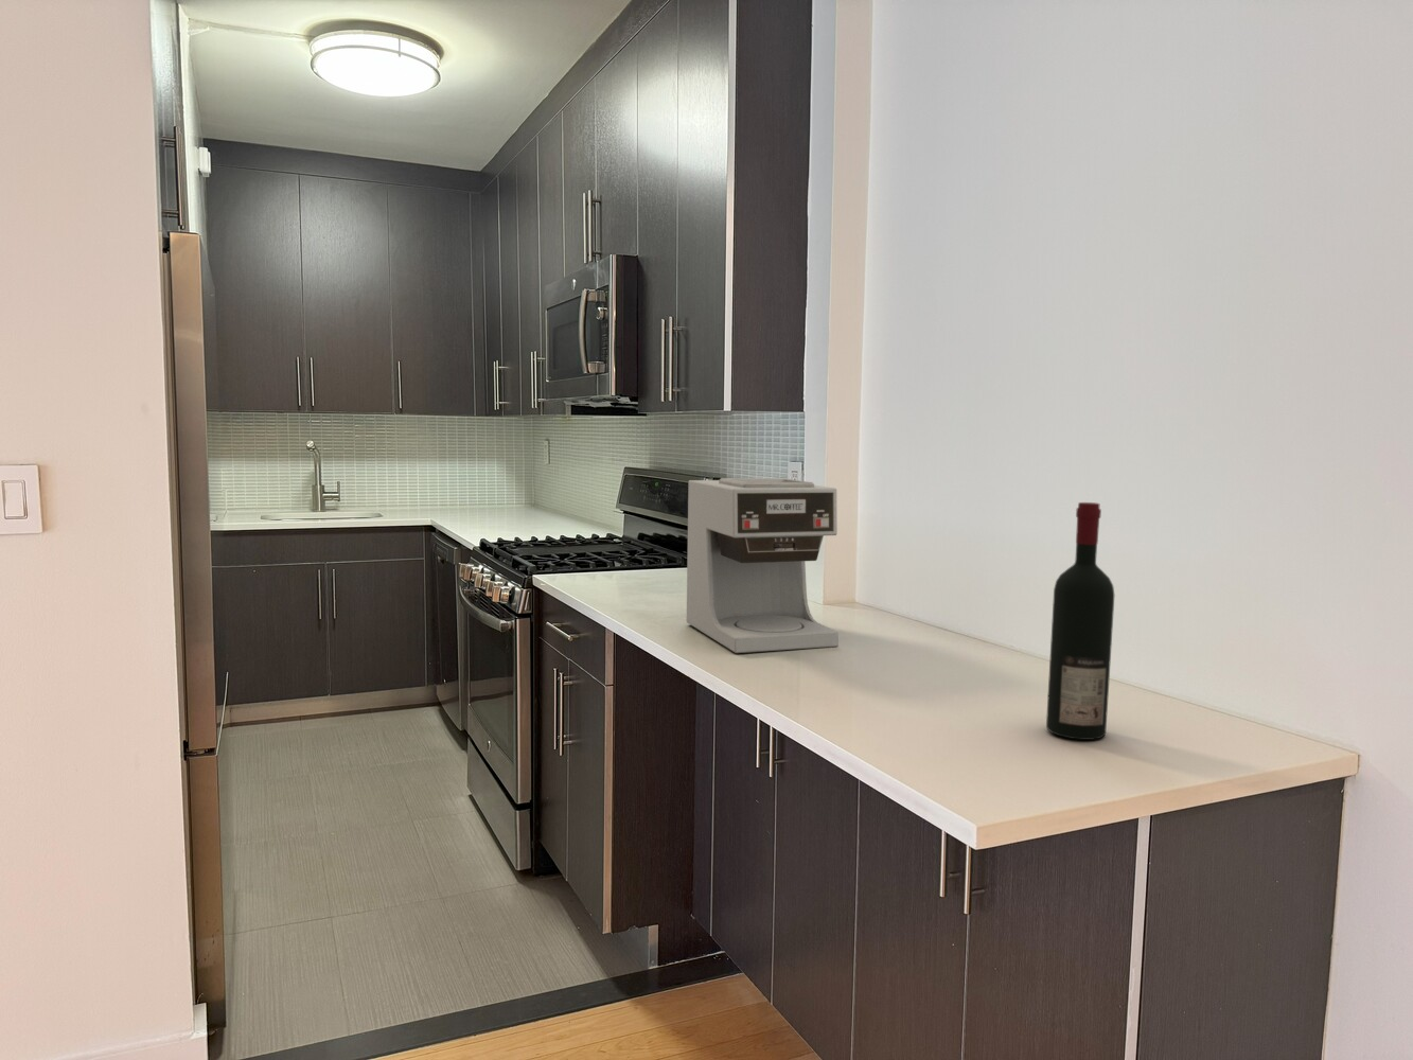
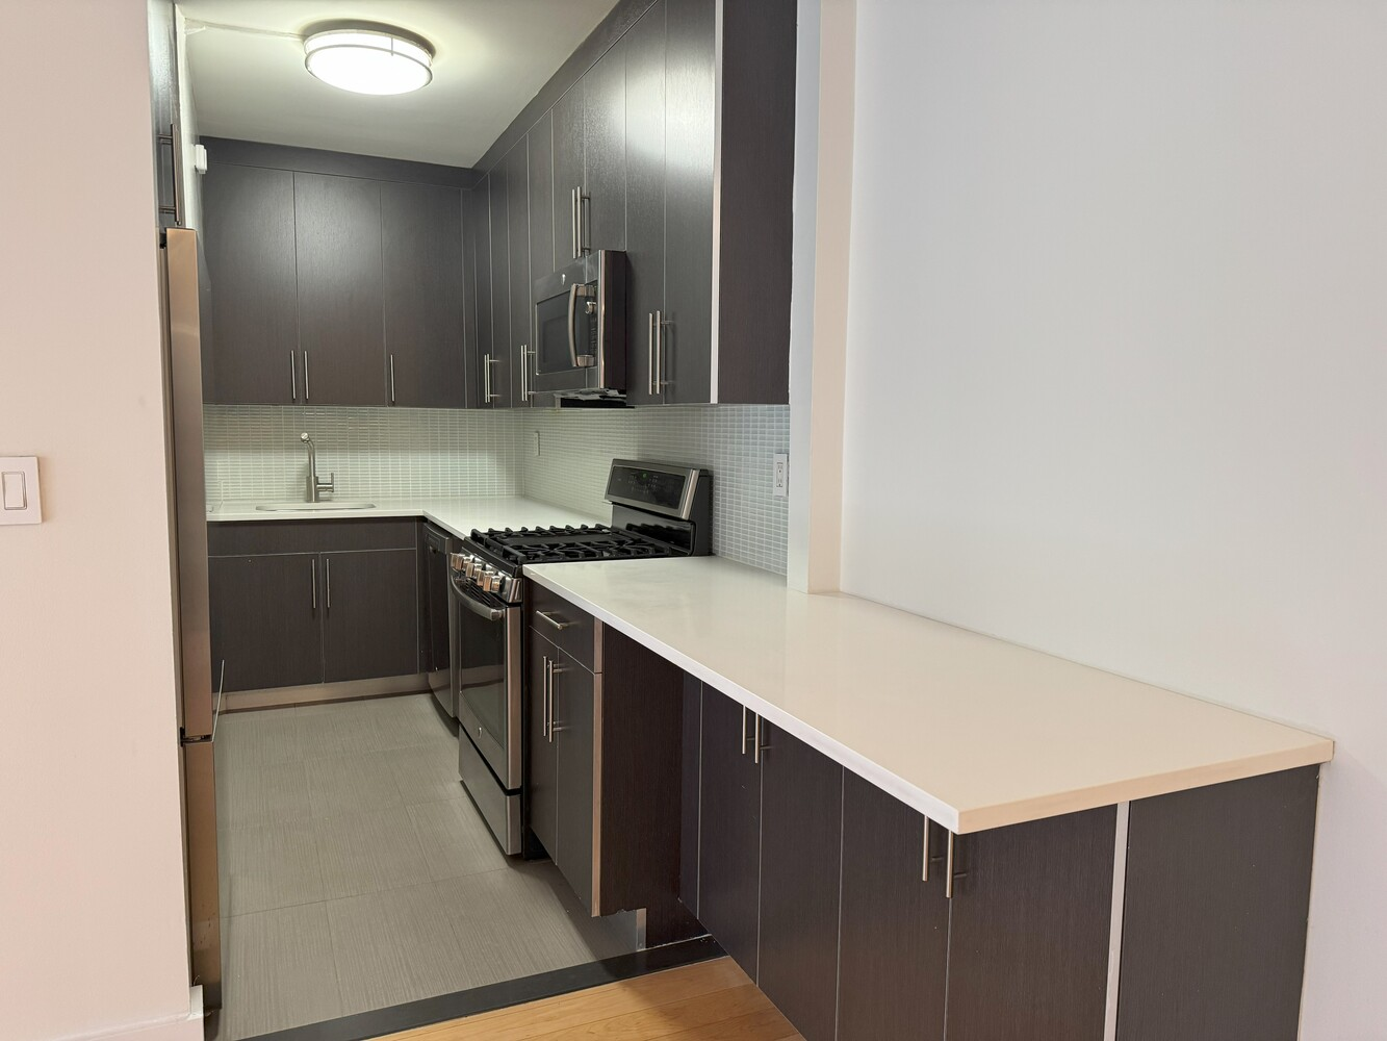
- coffee maker [686,477,840,654]
- alcohol [1046,501,1115,740]
